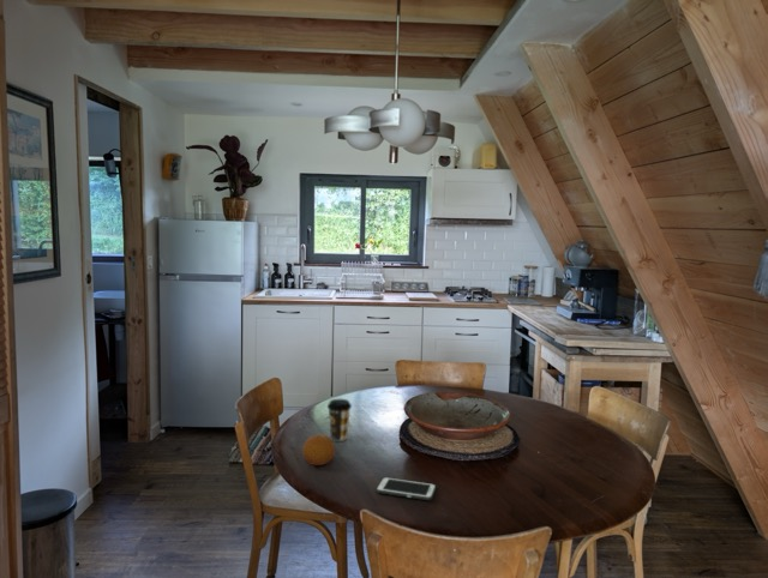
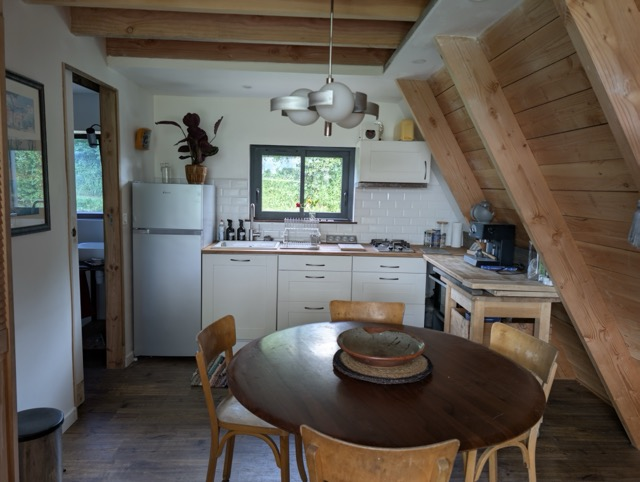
- fruit [301,433,336,466]
- cell phone [374,476,437,501]
- coffee cup [326,398,353,442]
